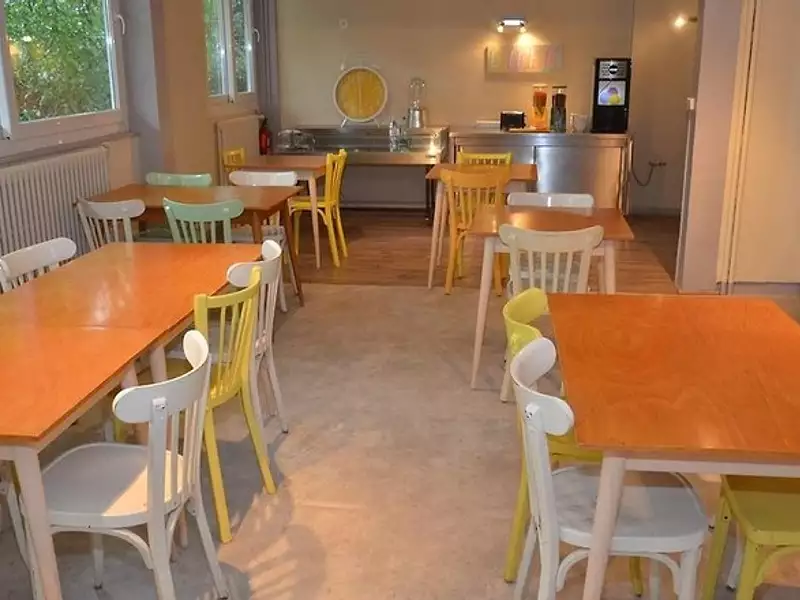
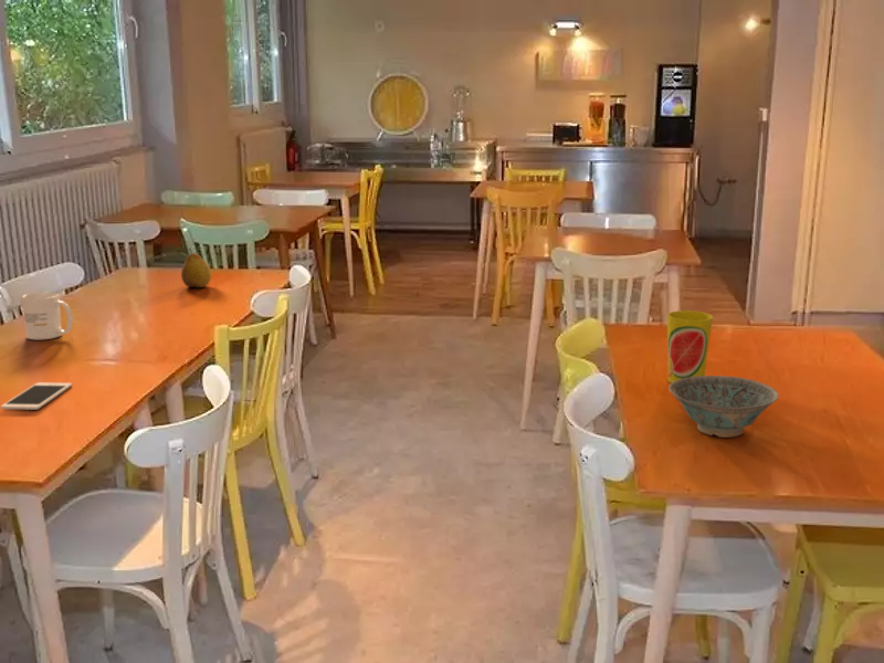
+ cup [666,309,714,383]
+ mug [21,291,74,340]
+ ceramic bowl [667,375,780,439]
+ cell phone [0,381,73,411]
+ fruit [180,246,212,288]
